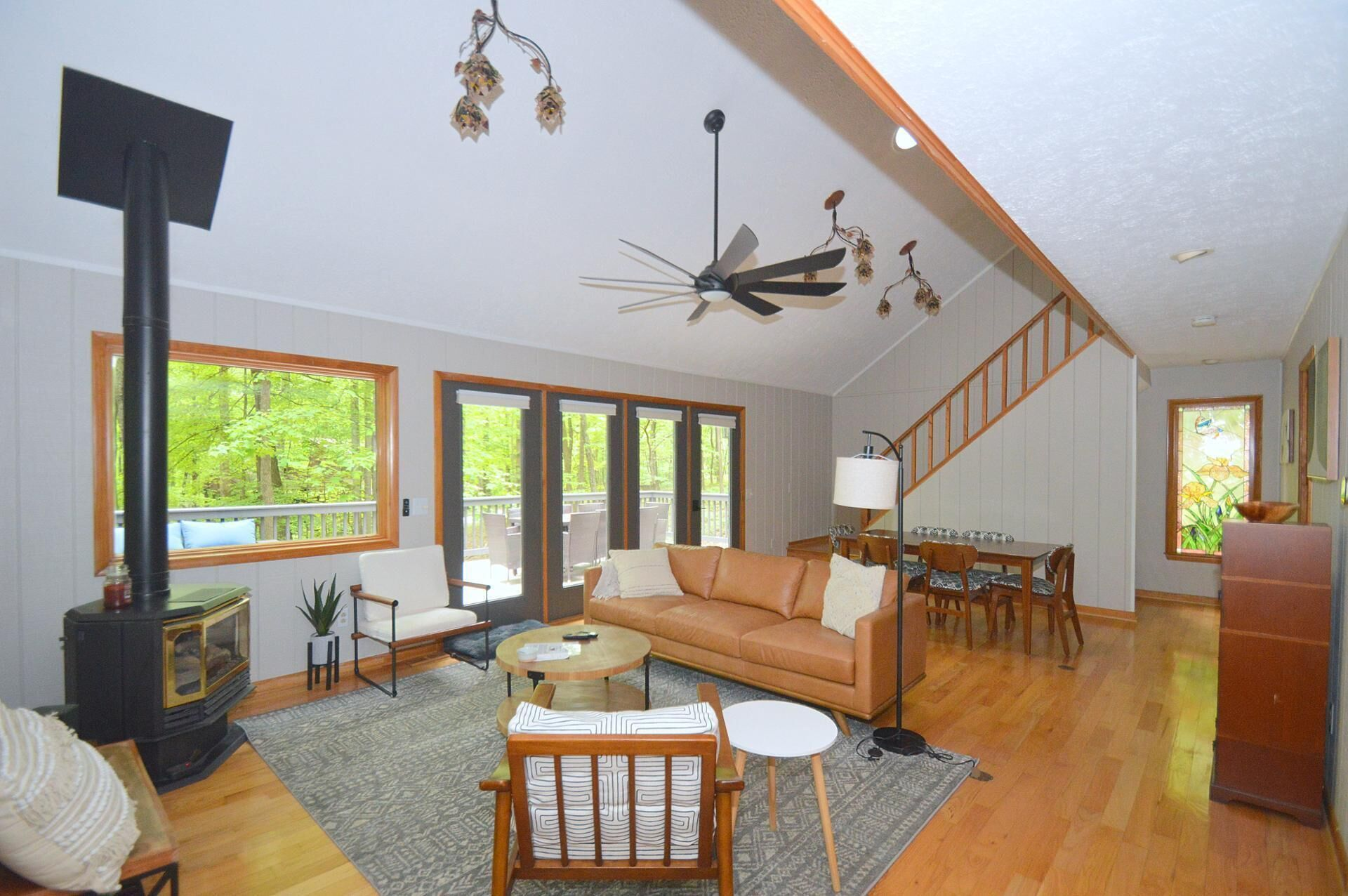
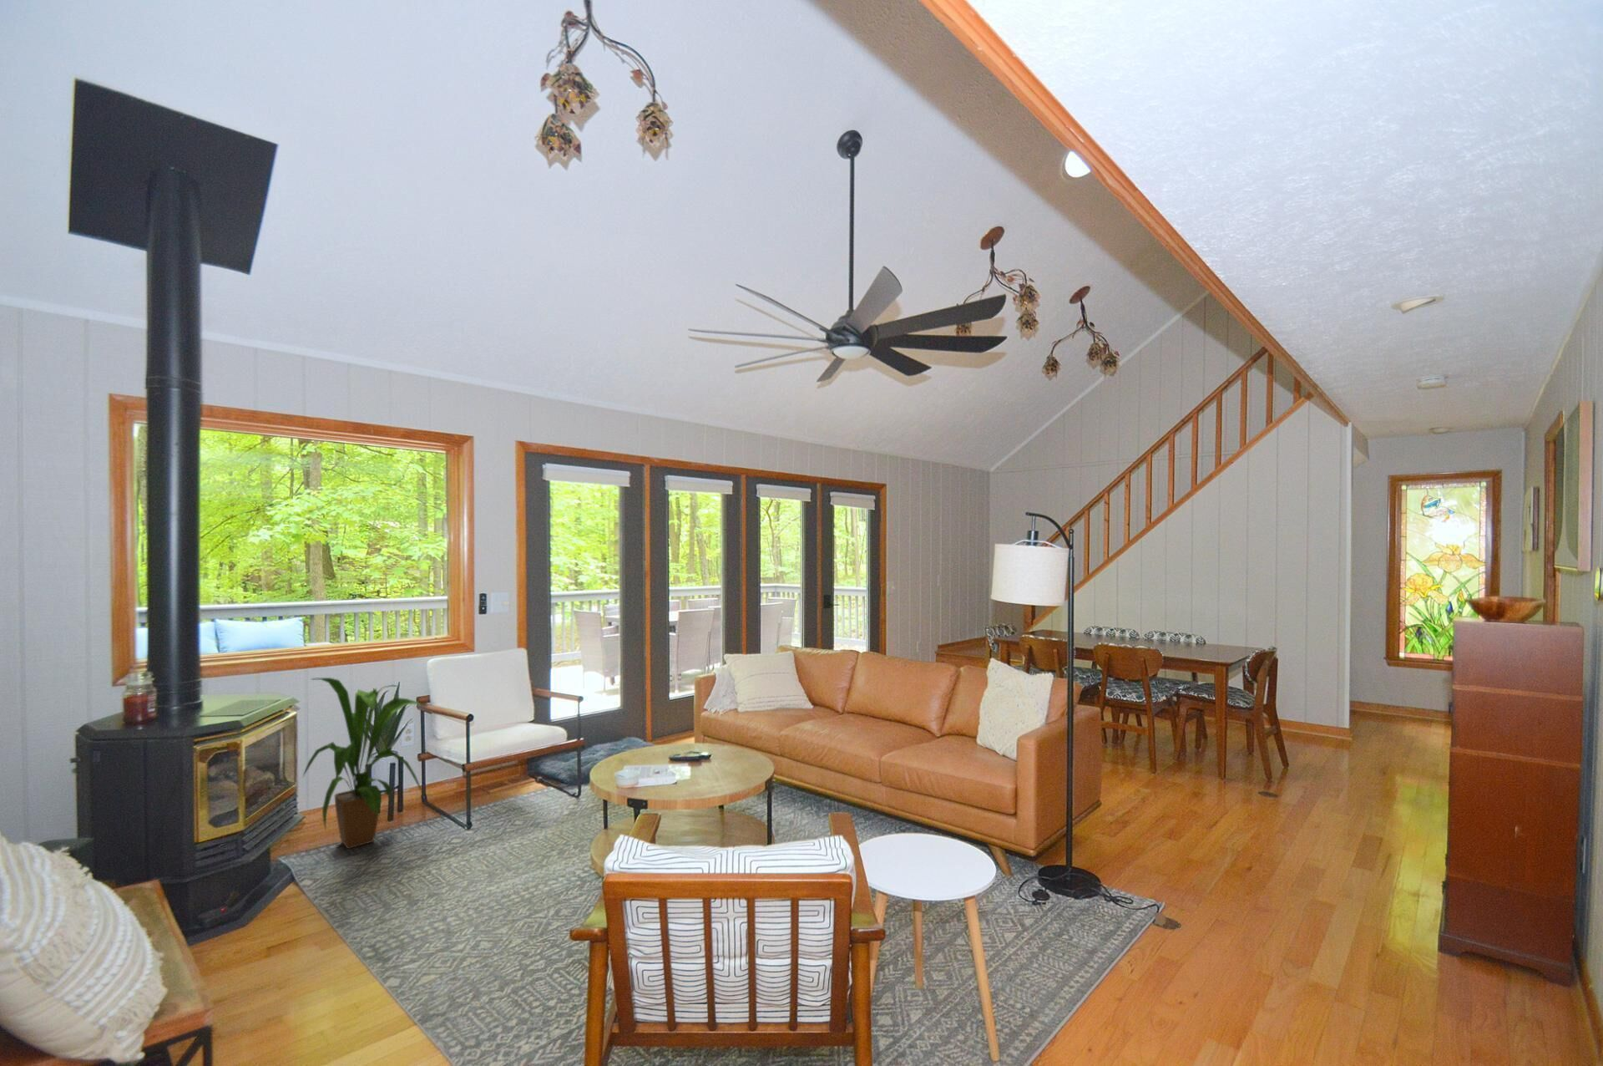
+ house plant [302,677,427,849]
